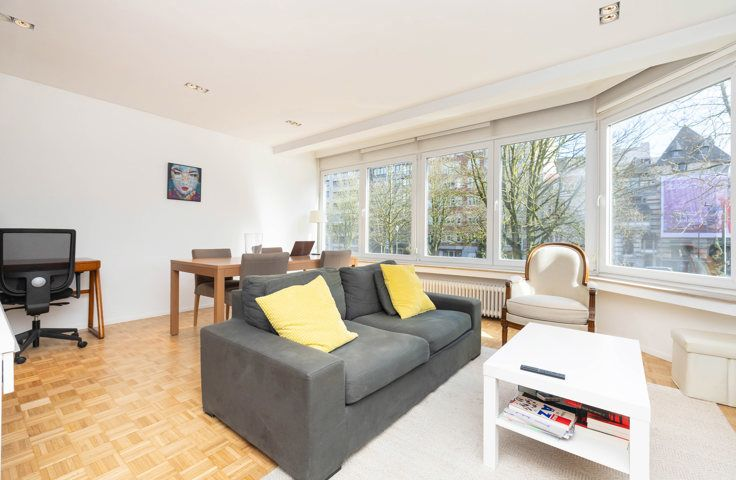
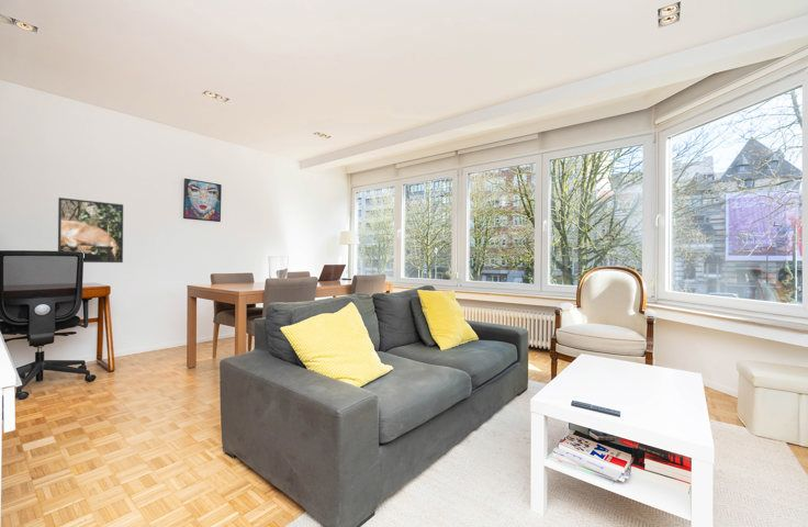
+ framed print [57,197,124,264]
